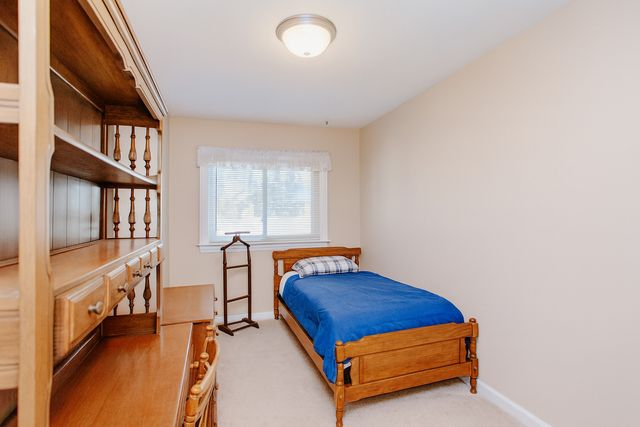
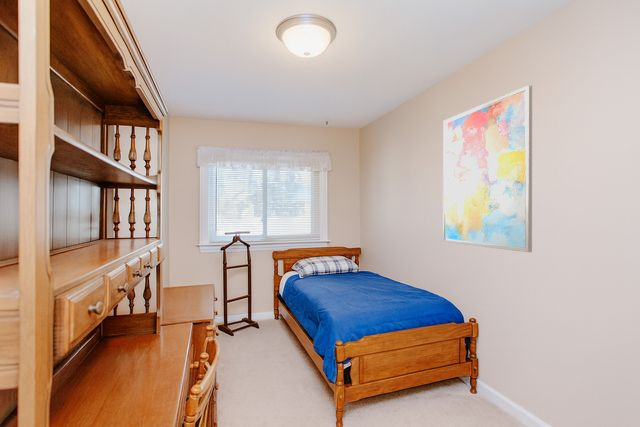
+ wall art [442,84,533,253]
